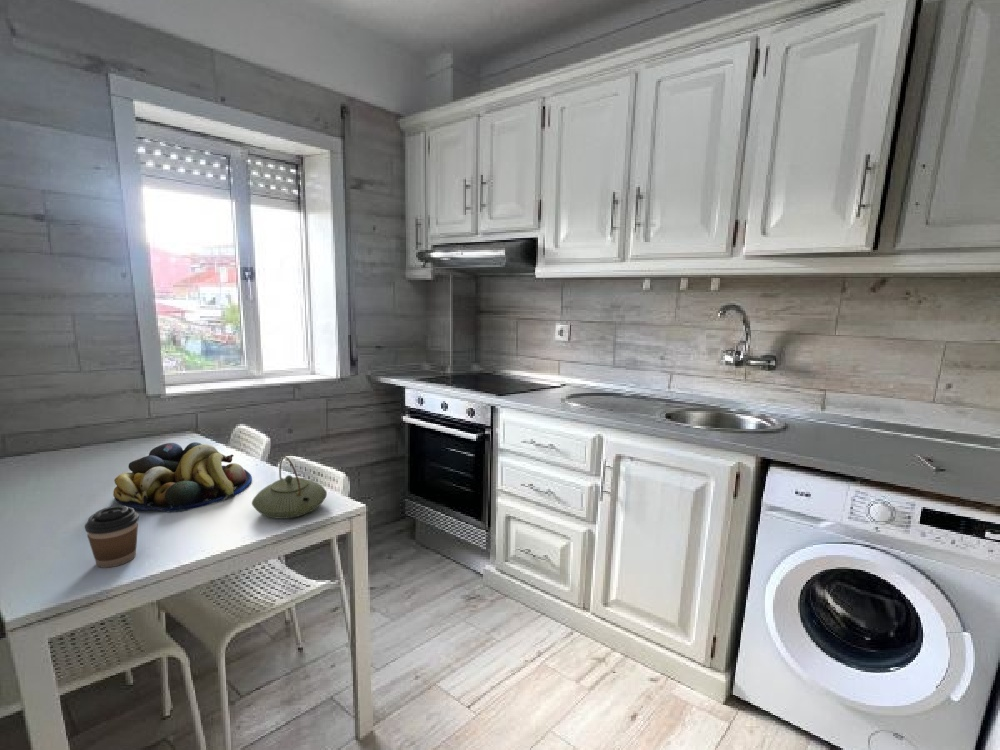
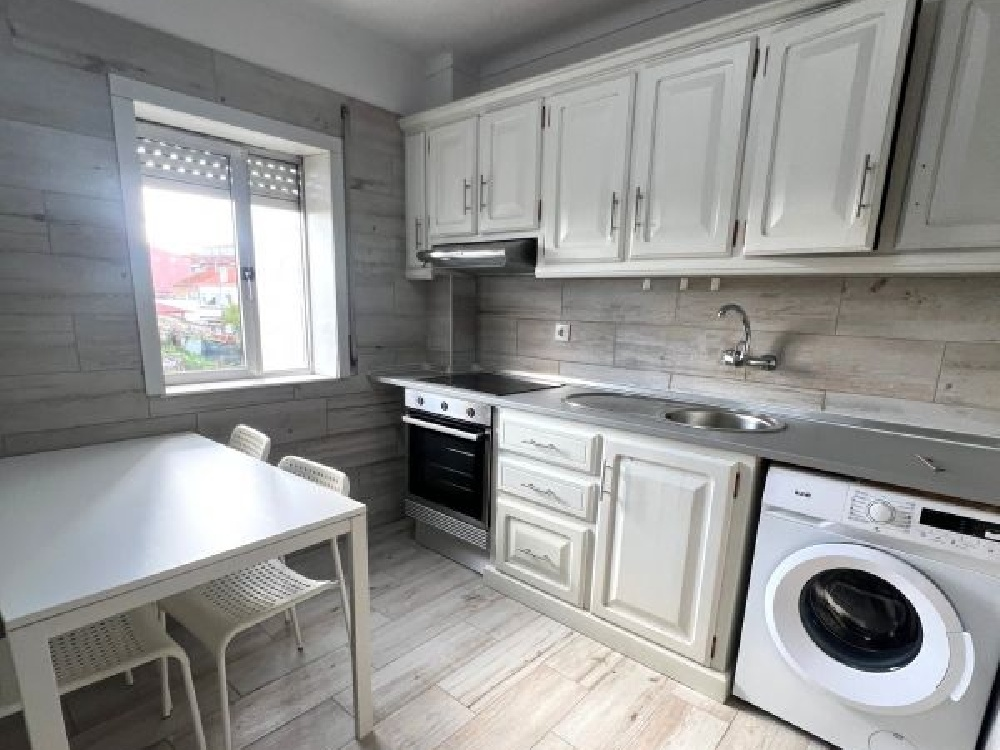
- coffee cup [84,505,140,569]
- fruit bowl [112,441,253,514]
- teapot [251,456,328,520]
